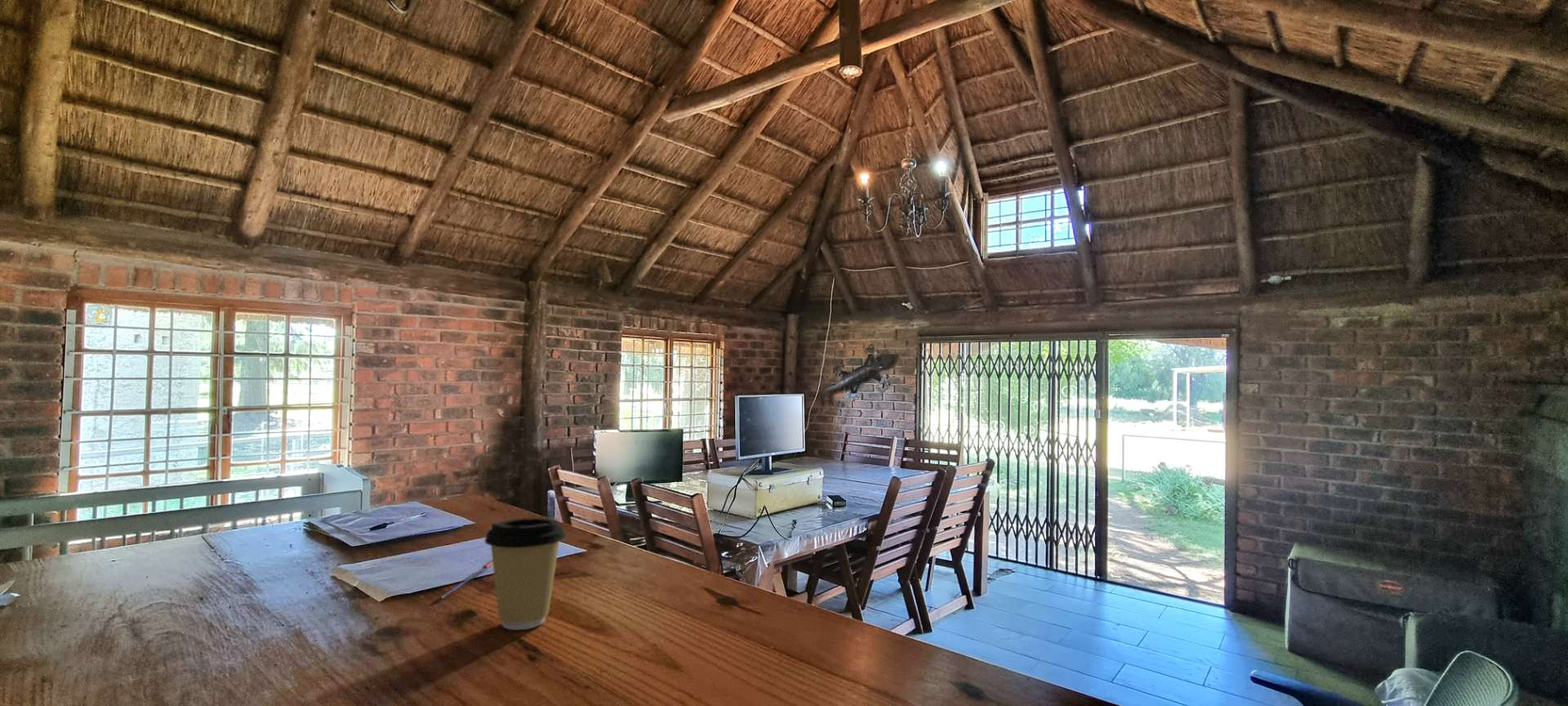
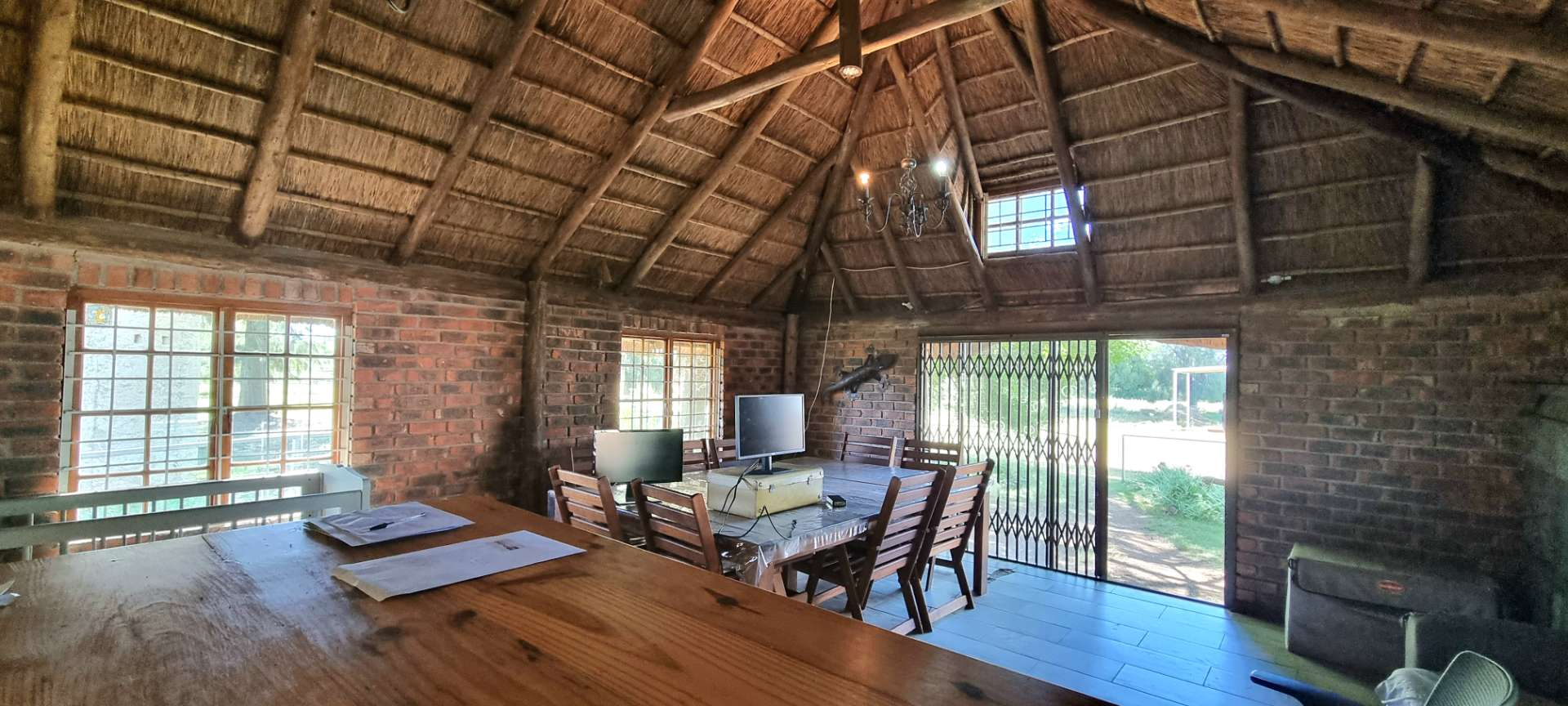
- coffee cup [483,517,567,631]
- pen [438,559,493,600]
